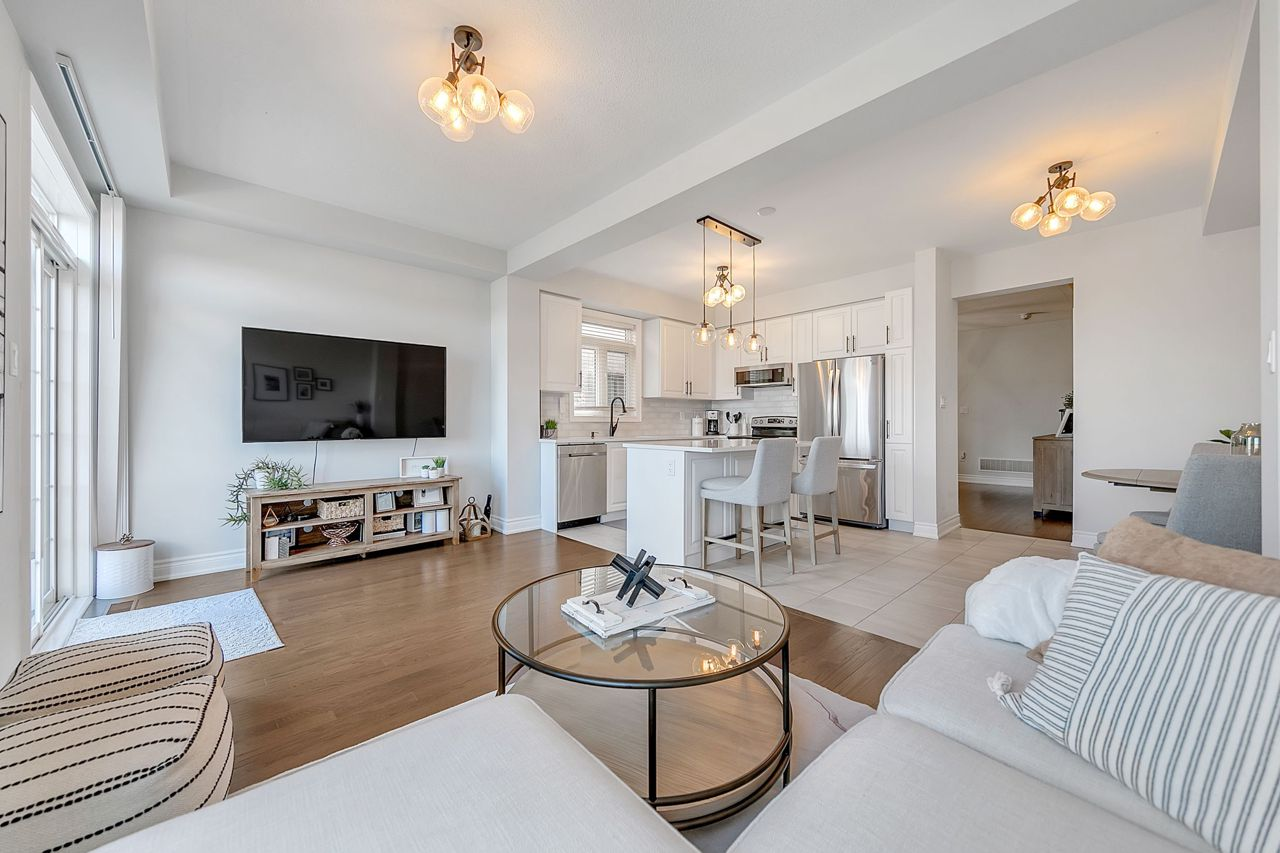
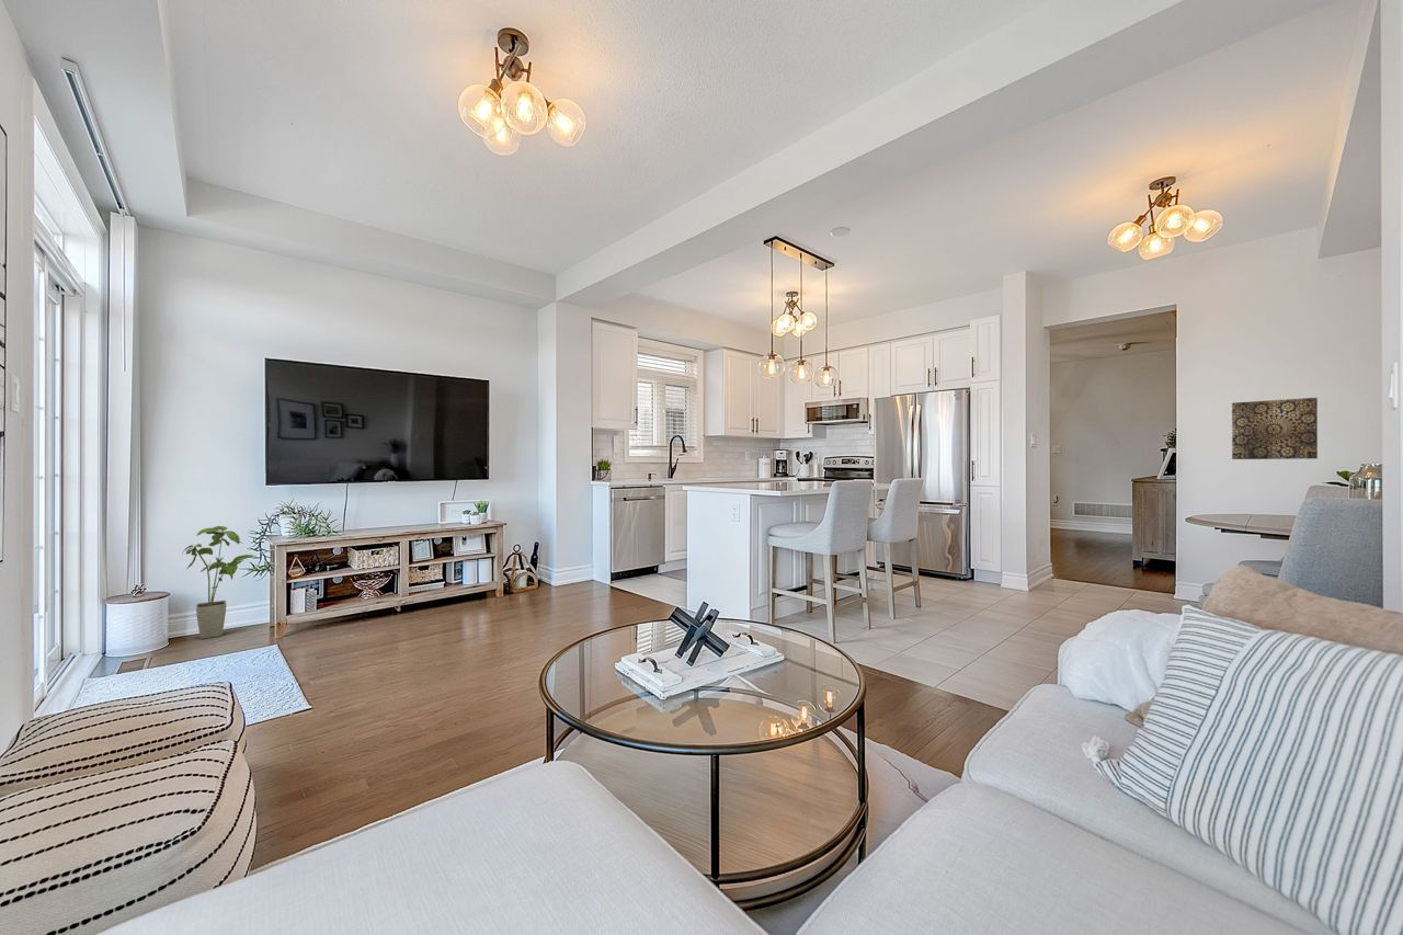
+ house plant [181,525,259,640]
+ wall art [1231,397,1319,460]
